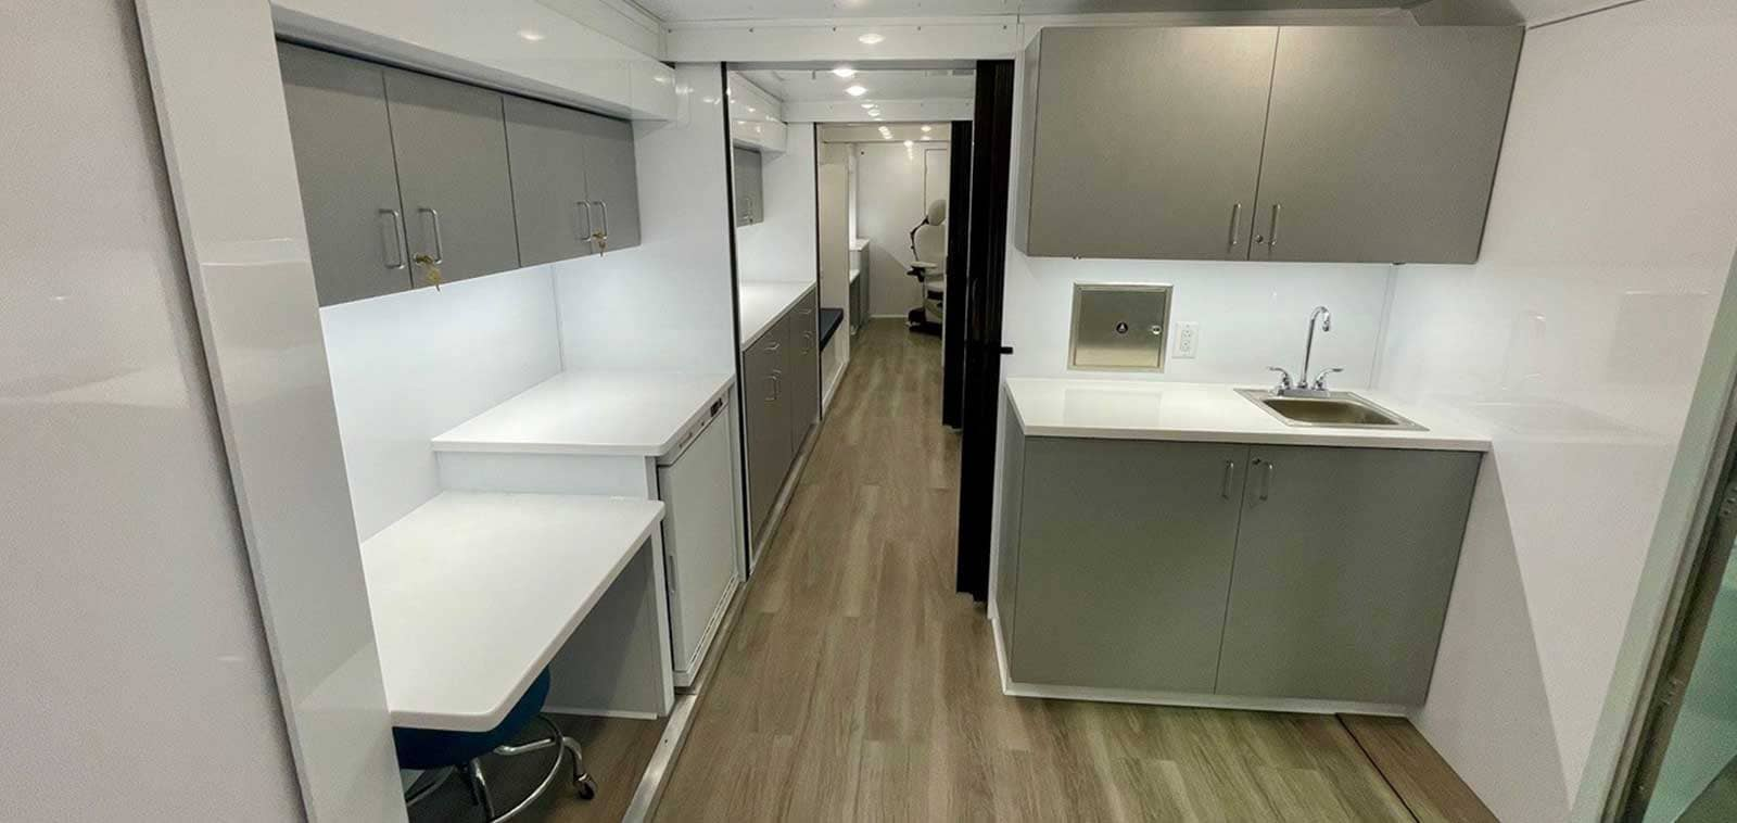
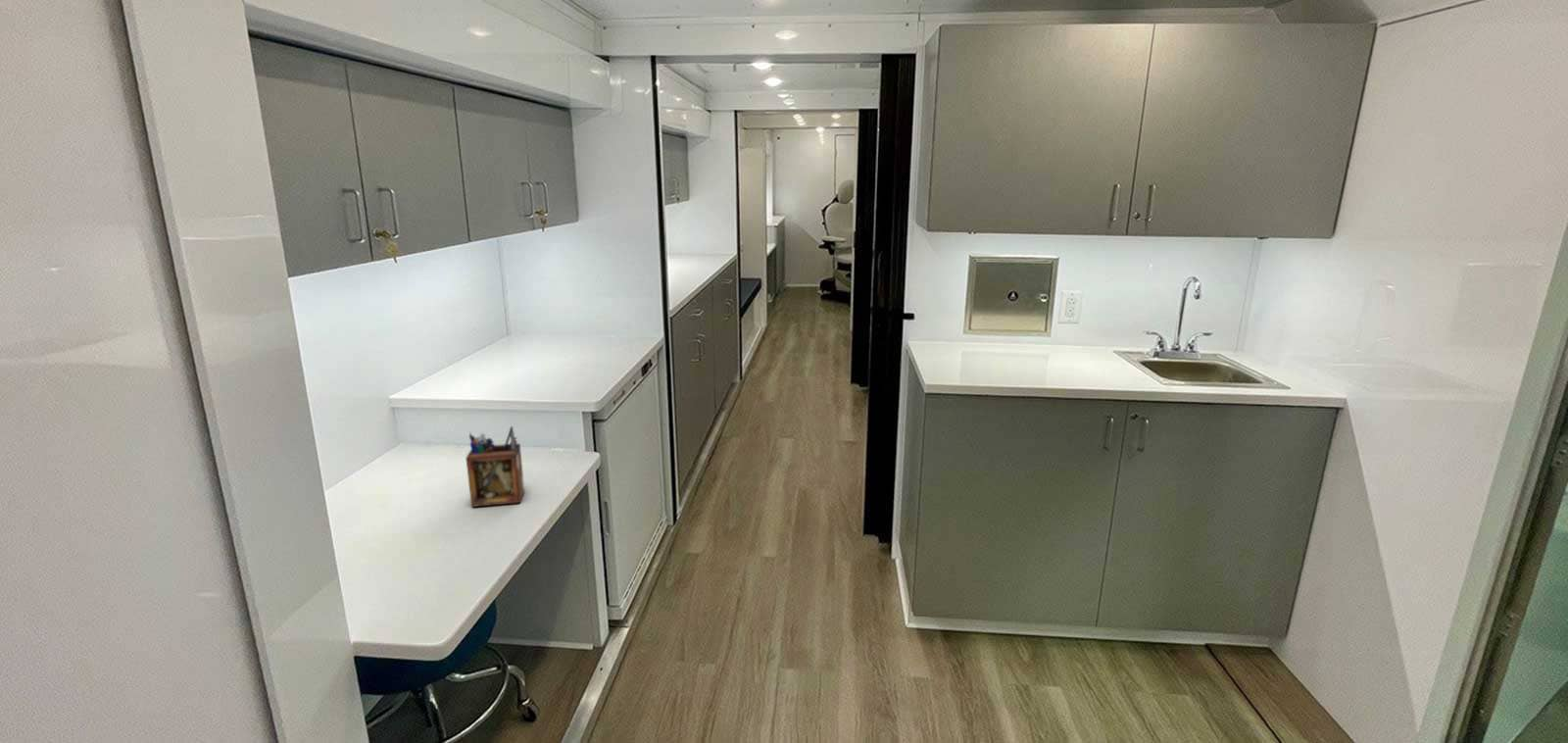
+ desk organizer [465,425,525,508]
